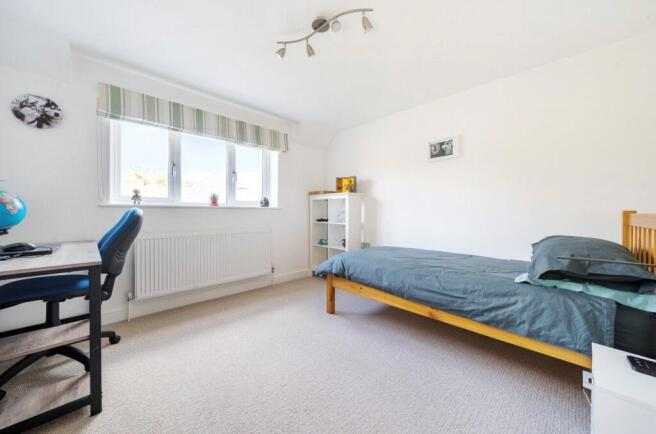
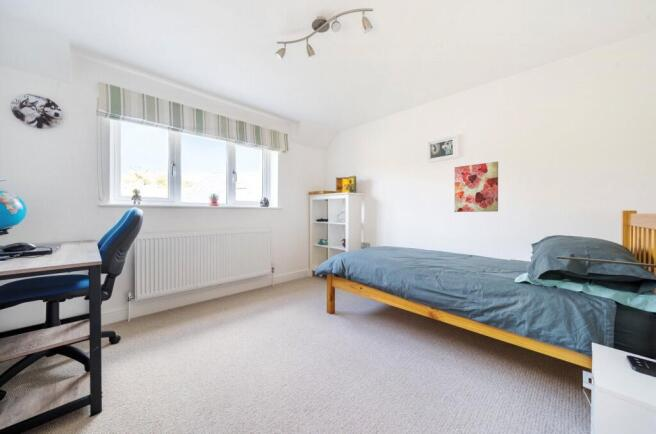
+ wall art [454,161,499,213]
